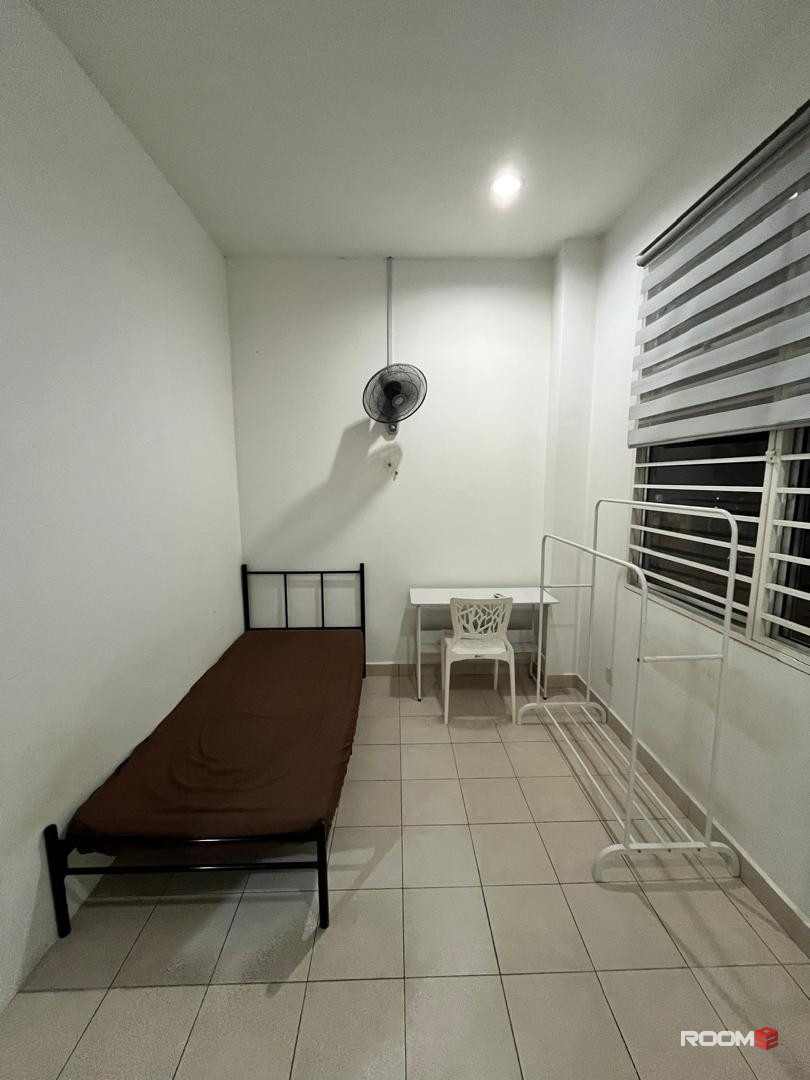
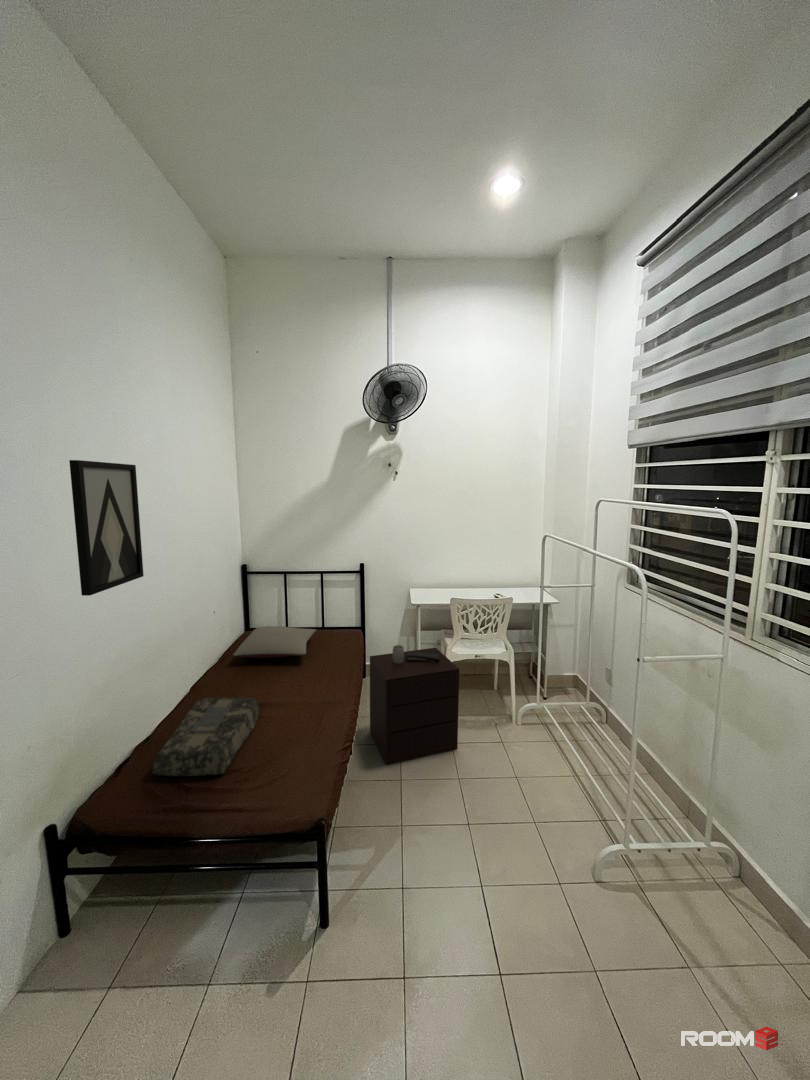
+ nightstand [369,644,460,765]
+ cushion [151,697,261,777]
+ wall art [68,459,145,597]
+ pillow [232,625,317,659]
